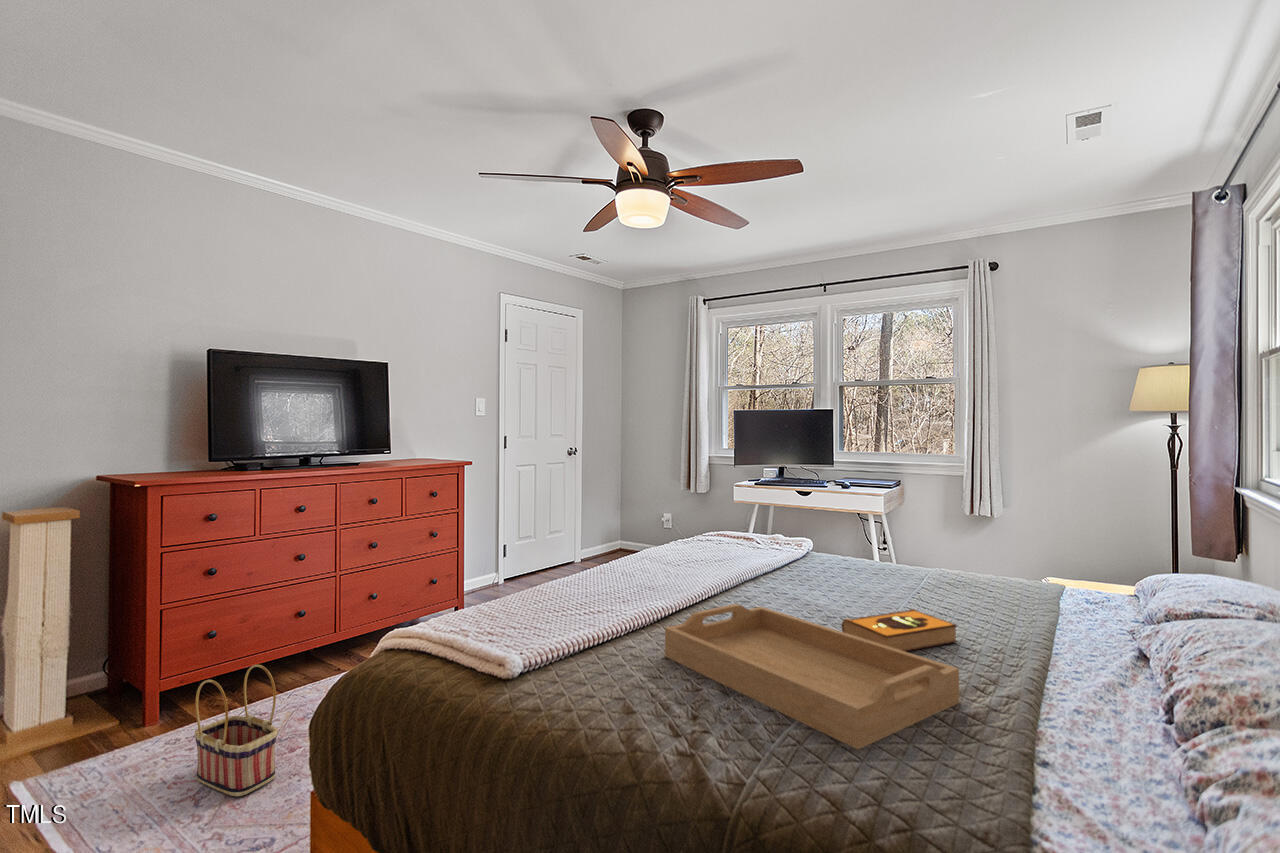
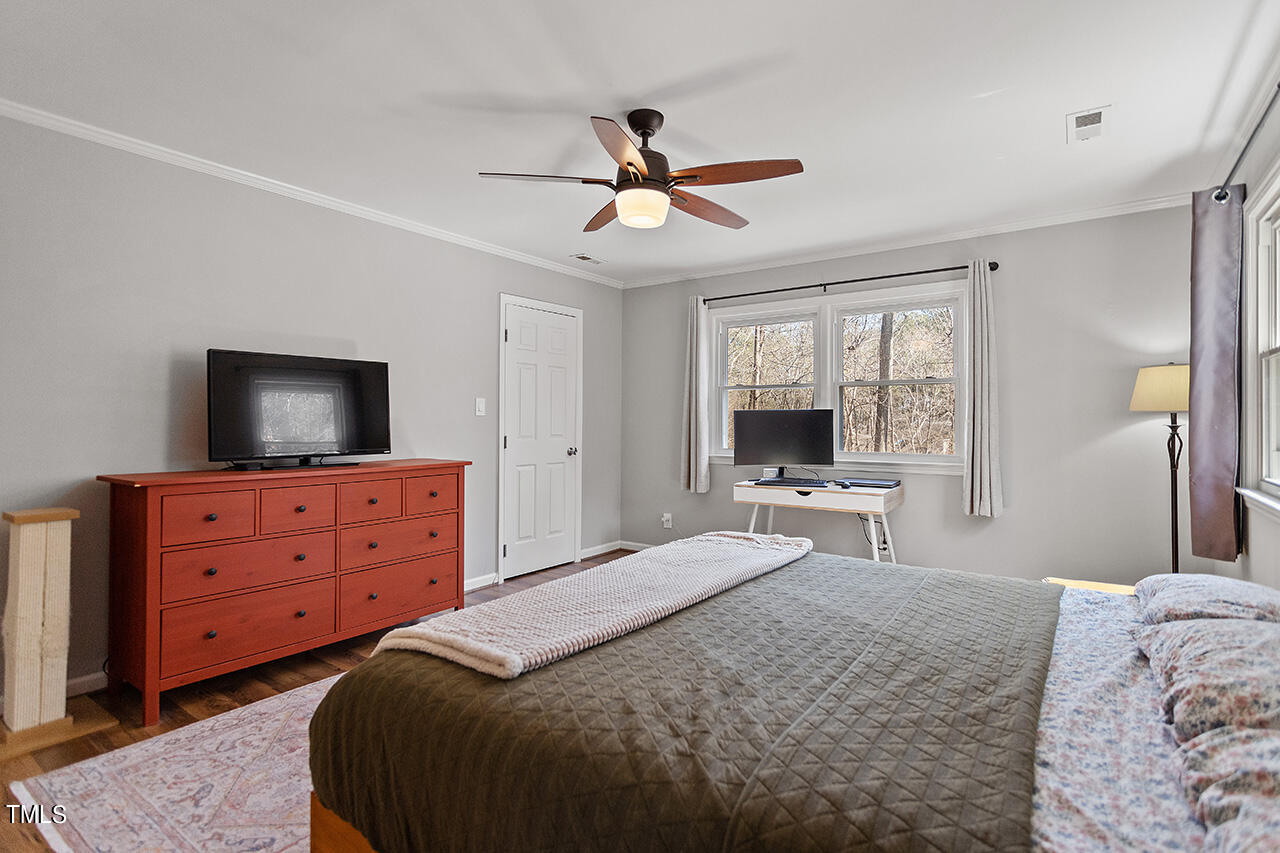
- basket [194,664,279,797]
- serving tray [664,603,960,750]
- hardback book [841,608,959,652]
